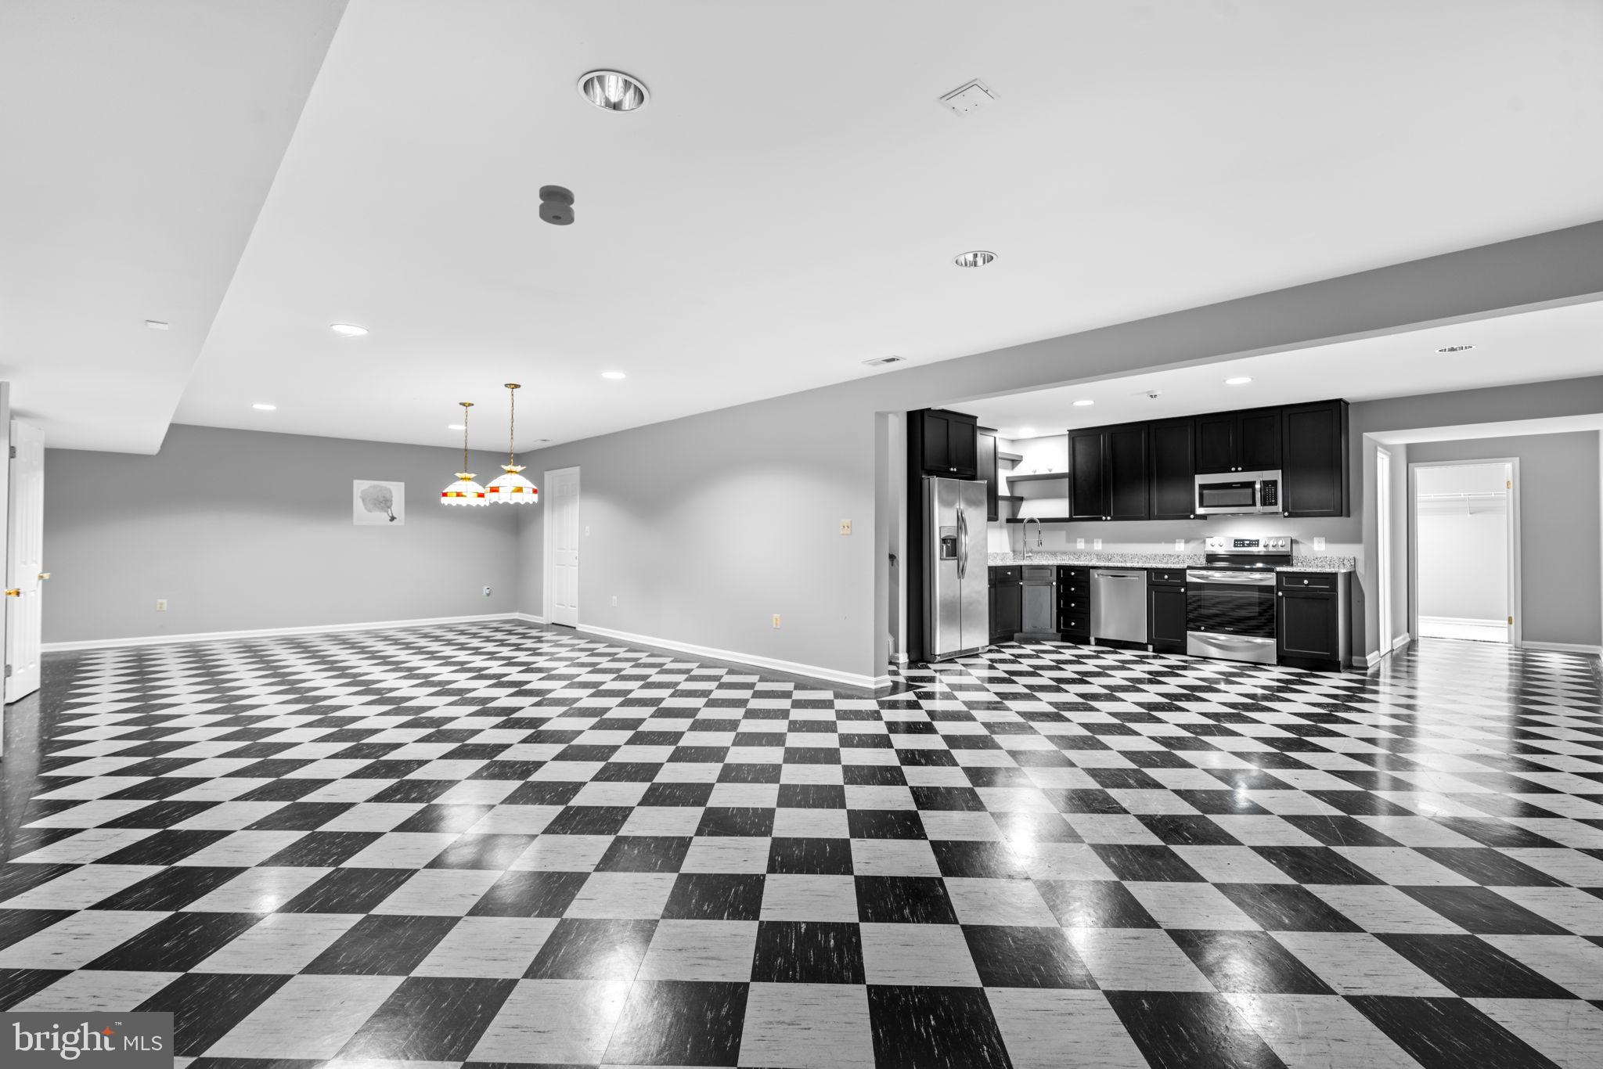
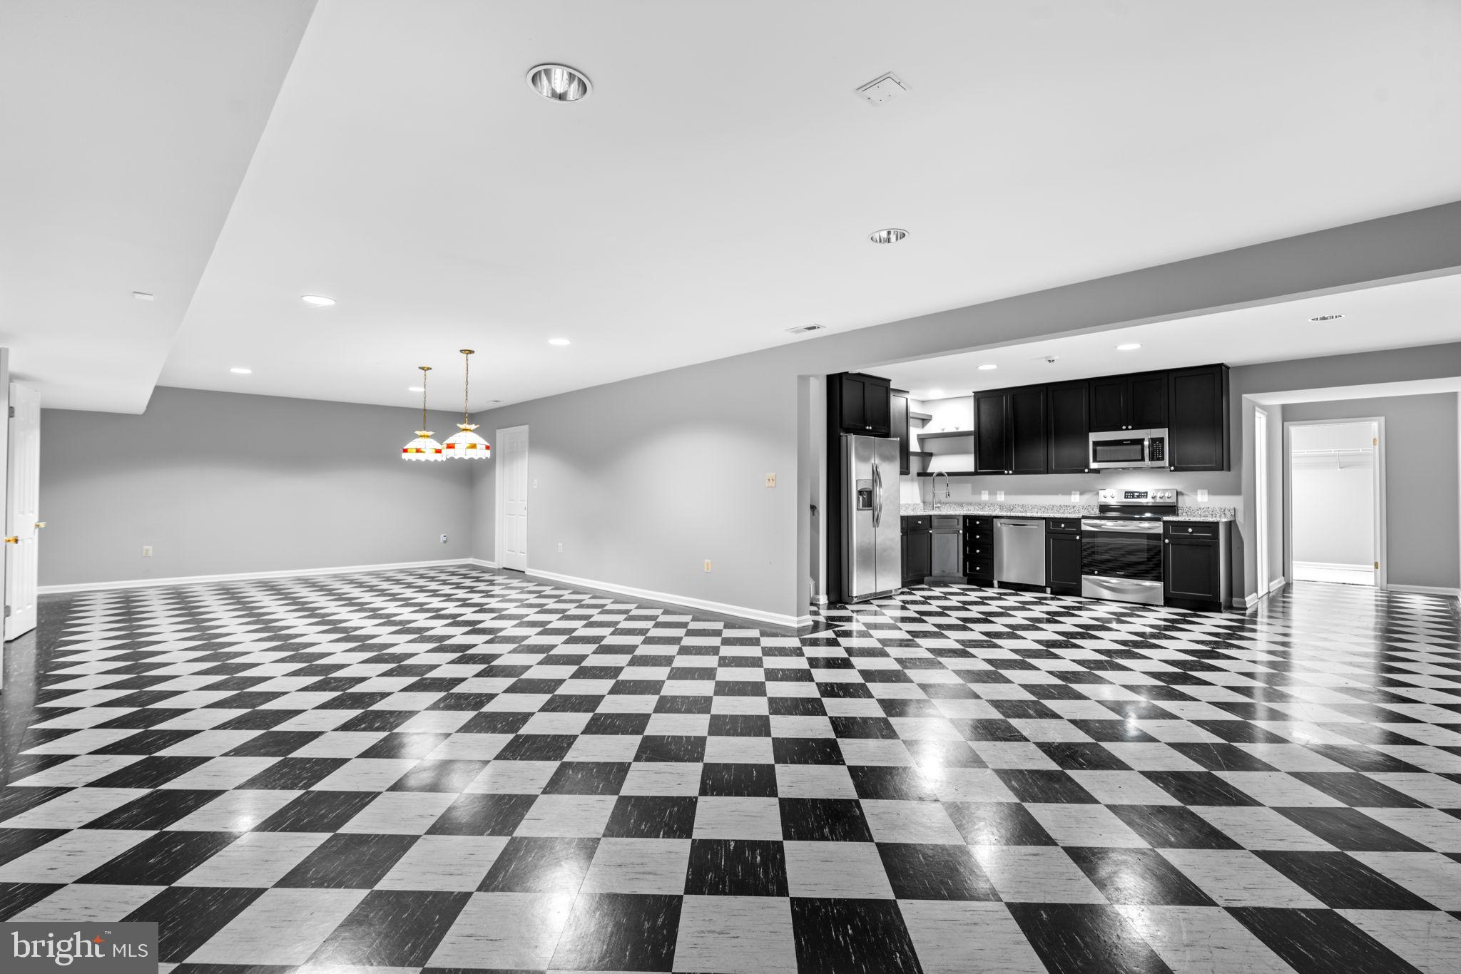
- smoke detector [539,185,575,227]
- wall art [352,478,406,526]
